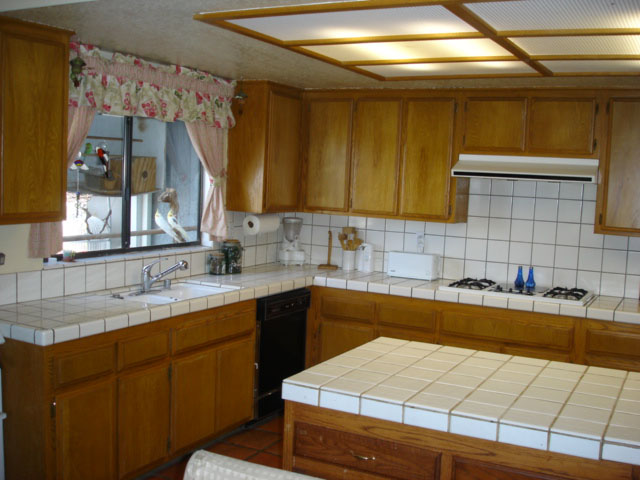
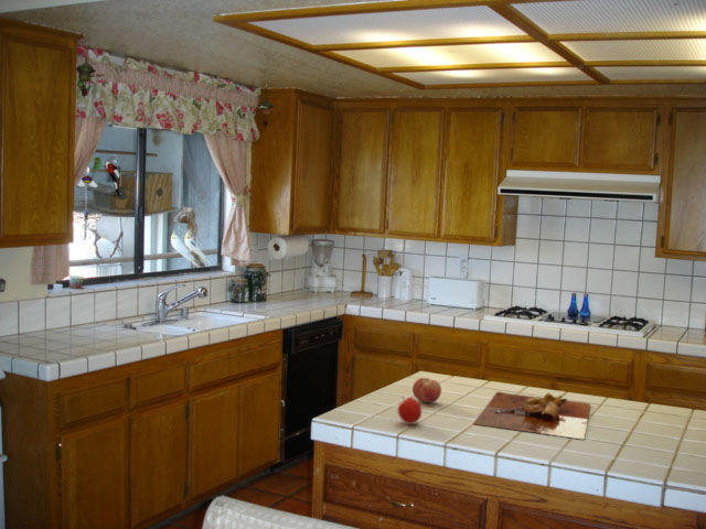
+ cutting board [472,391,591,440]
+ fruit [396,395,422,425]
+ fruit [411,377,442,404]
